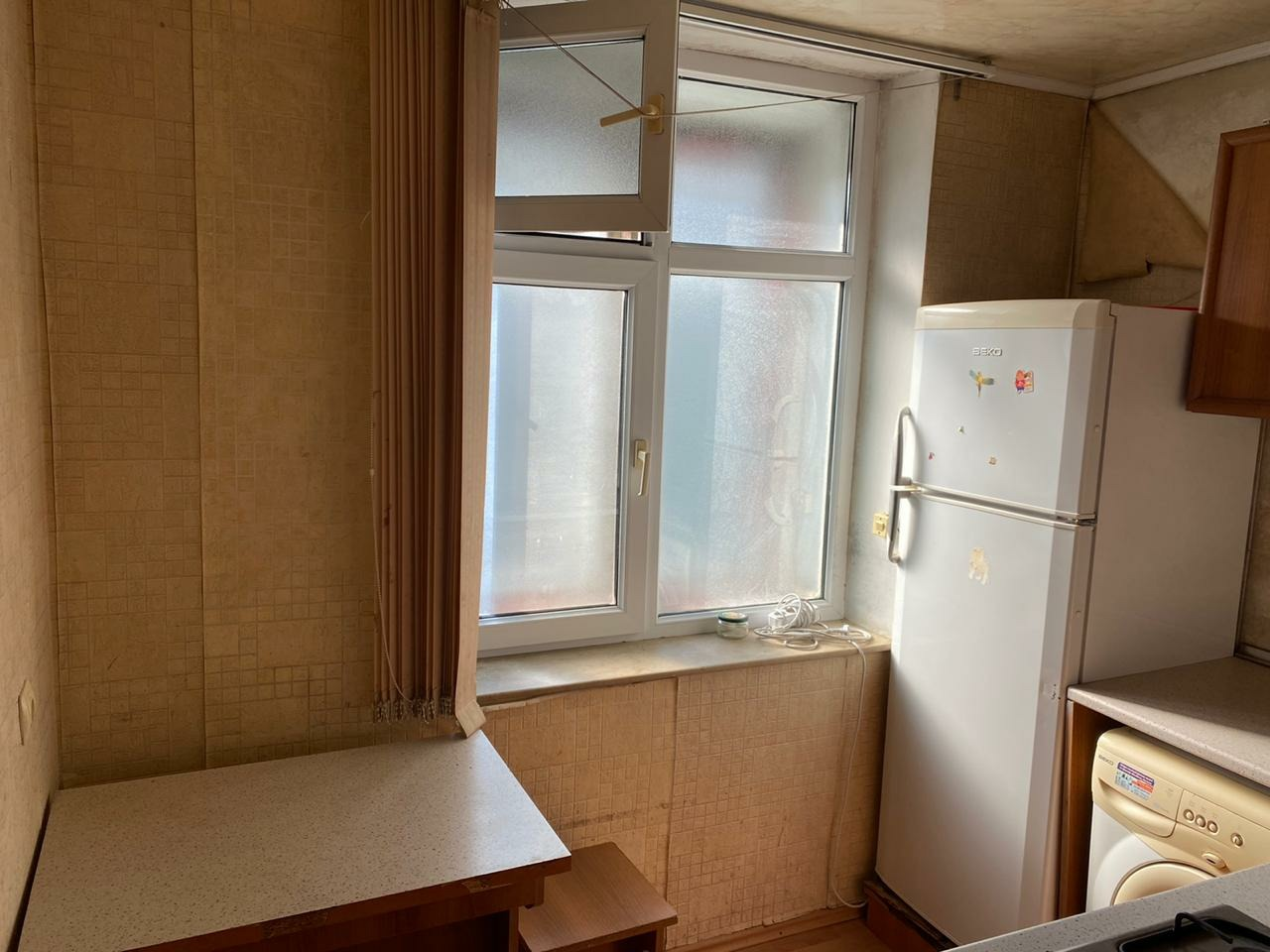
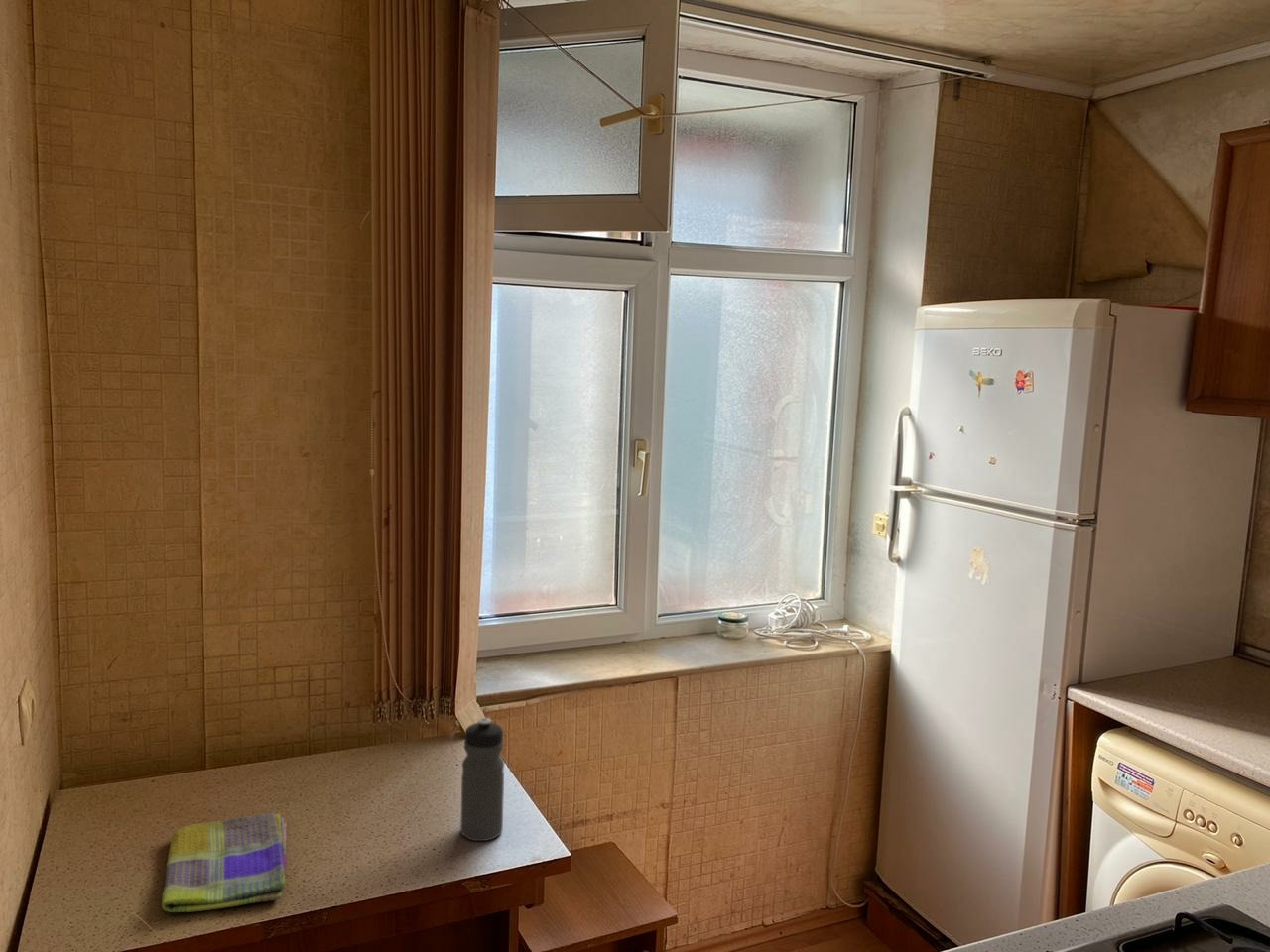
+ water bottle [459,717,505,842]
+ dish towel [161,812,287,913]
